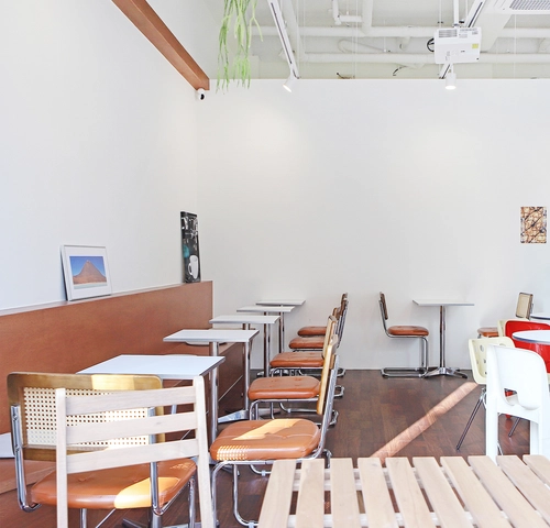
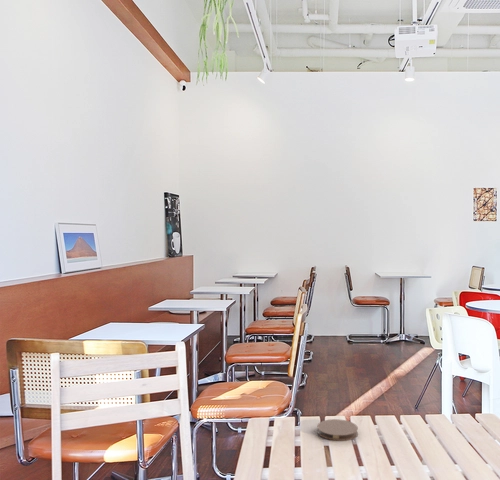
+ coaster [316,418,359,442]
